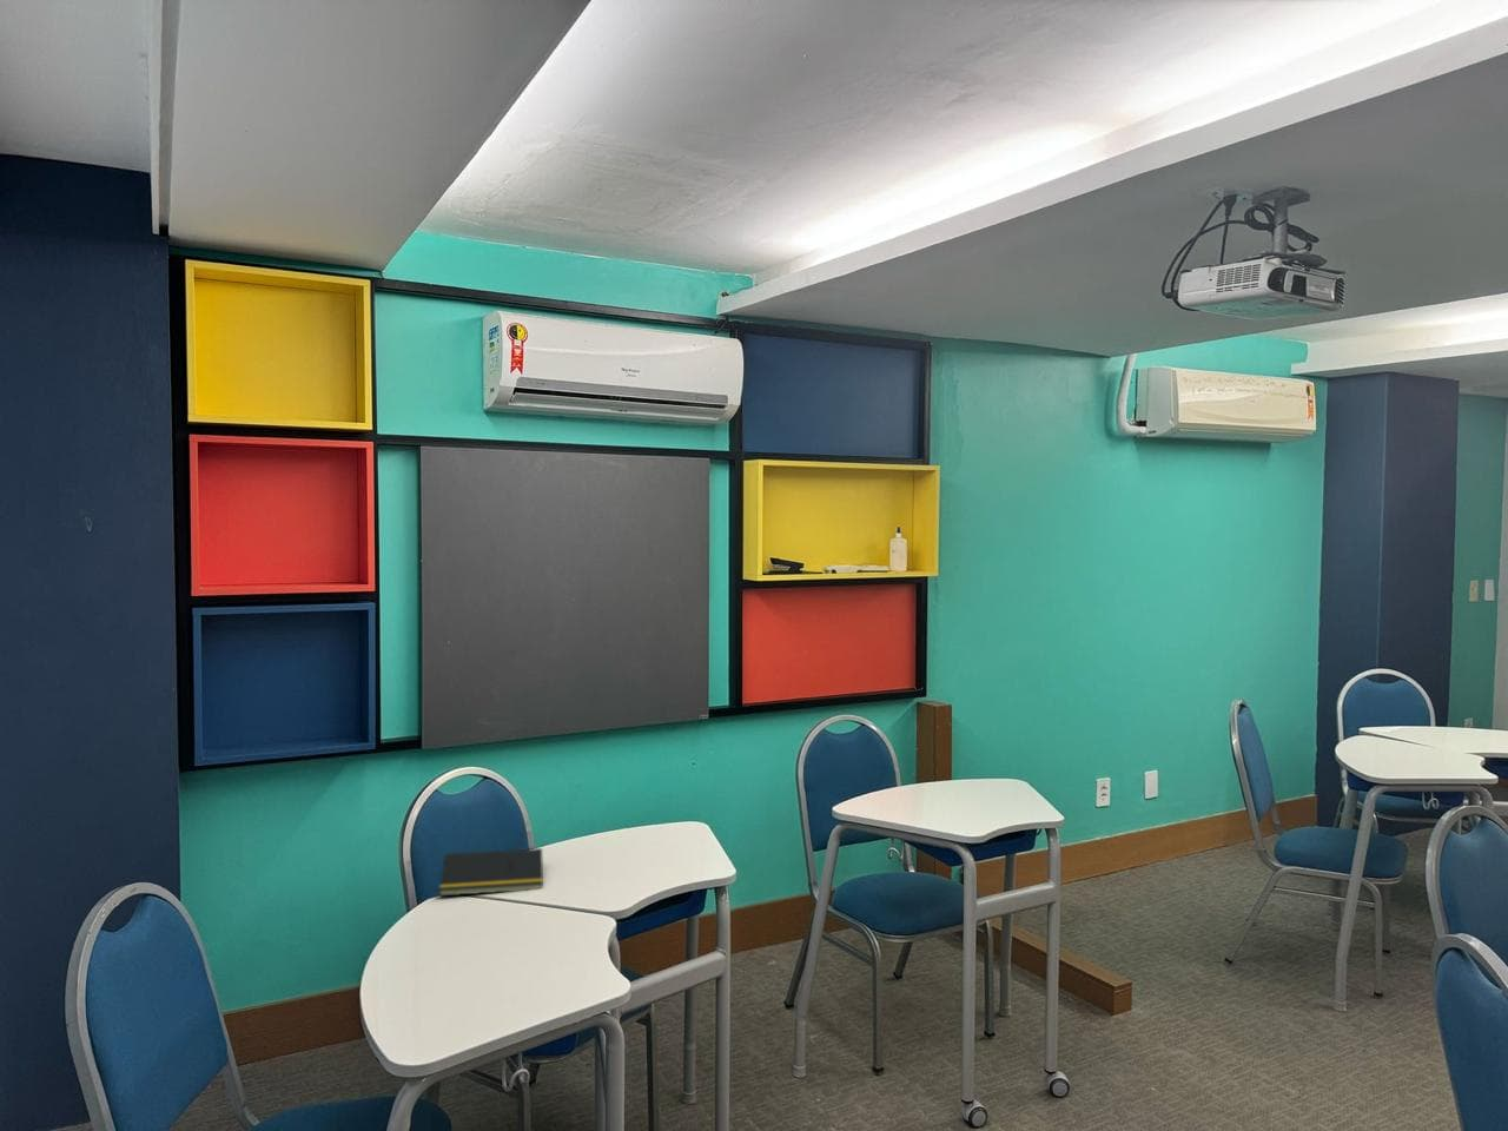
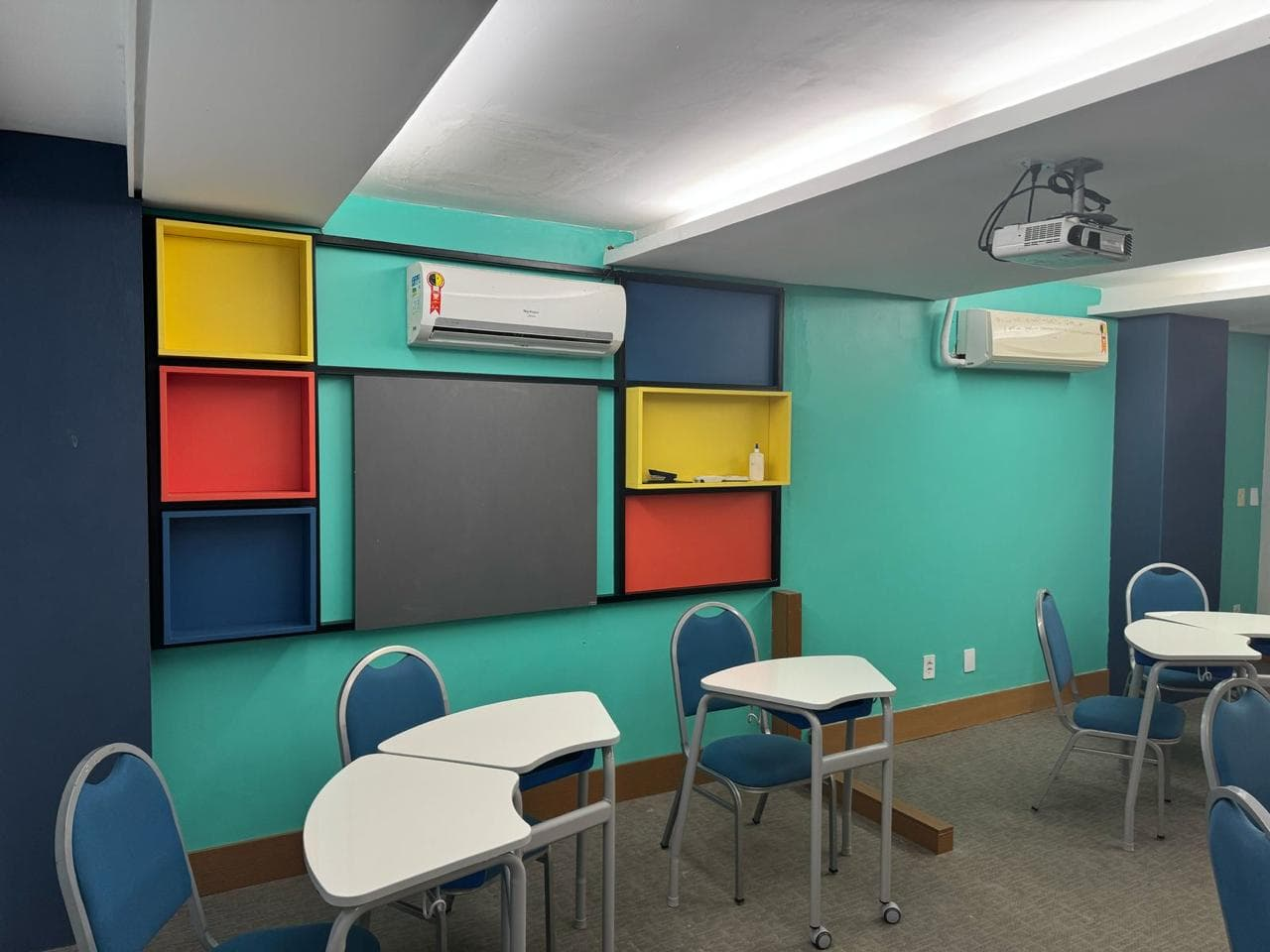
- notepad [438,847,544,898]
